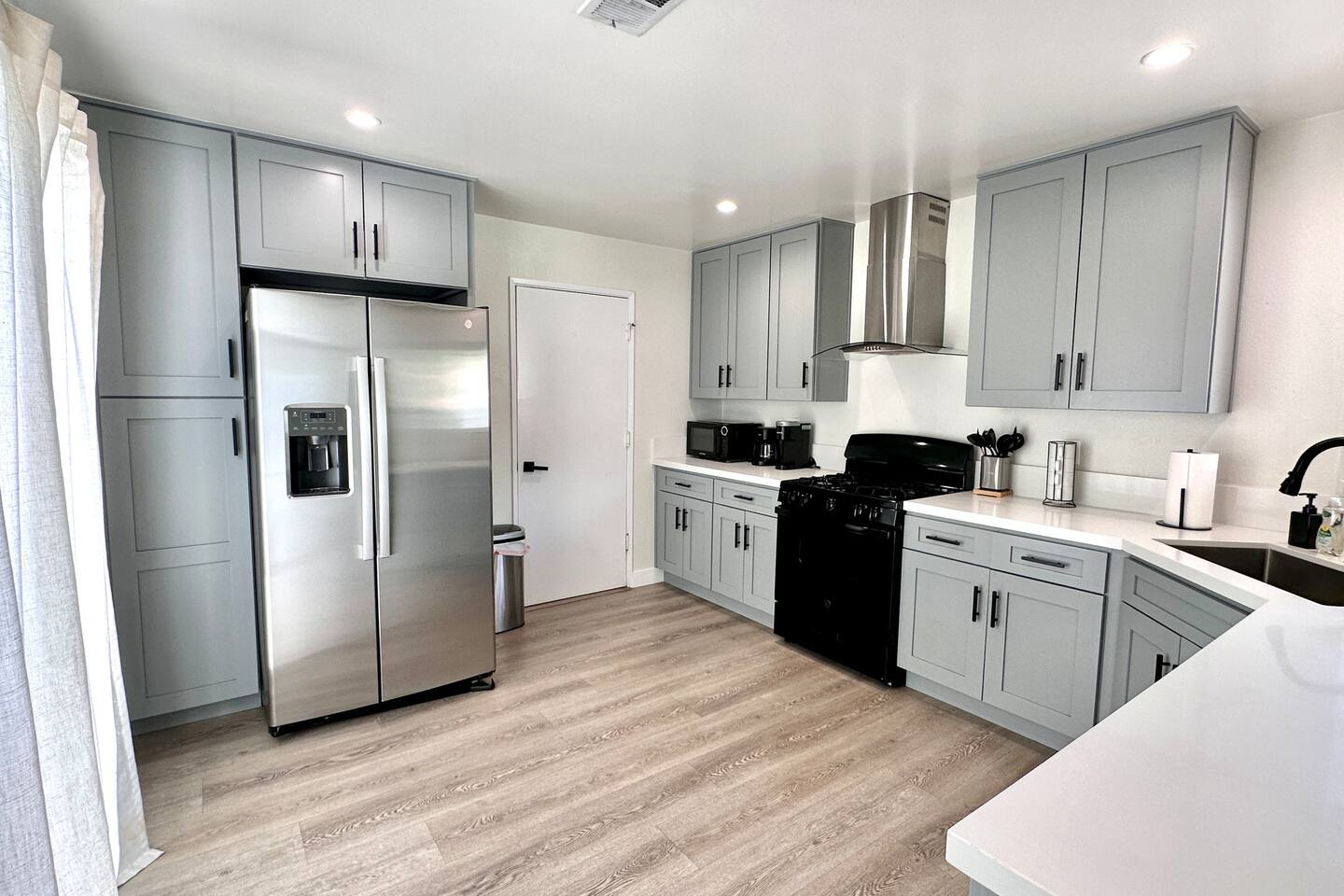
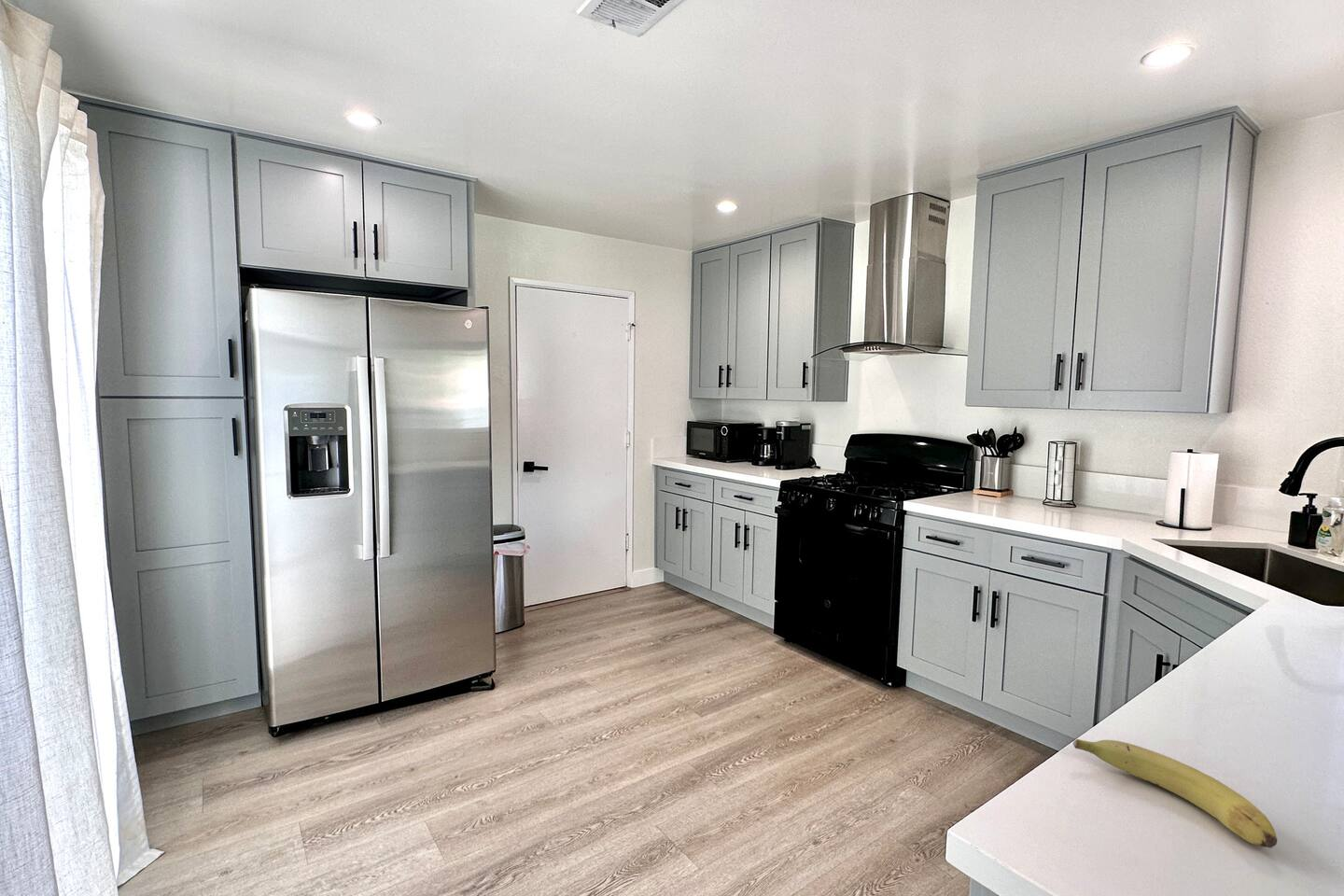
+ fruit [1072,738,1278,848]
